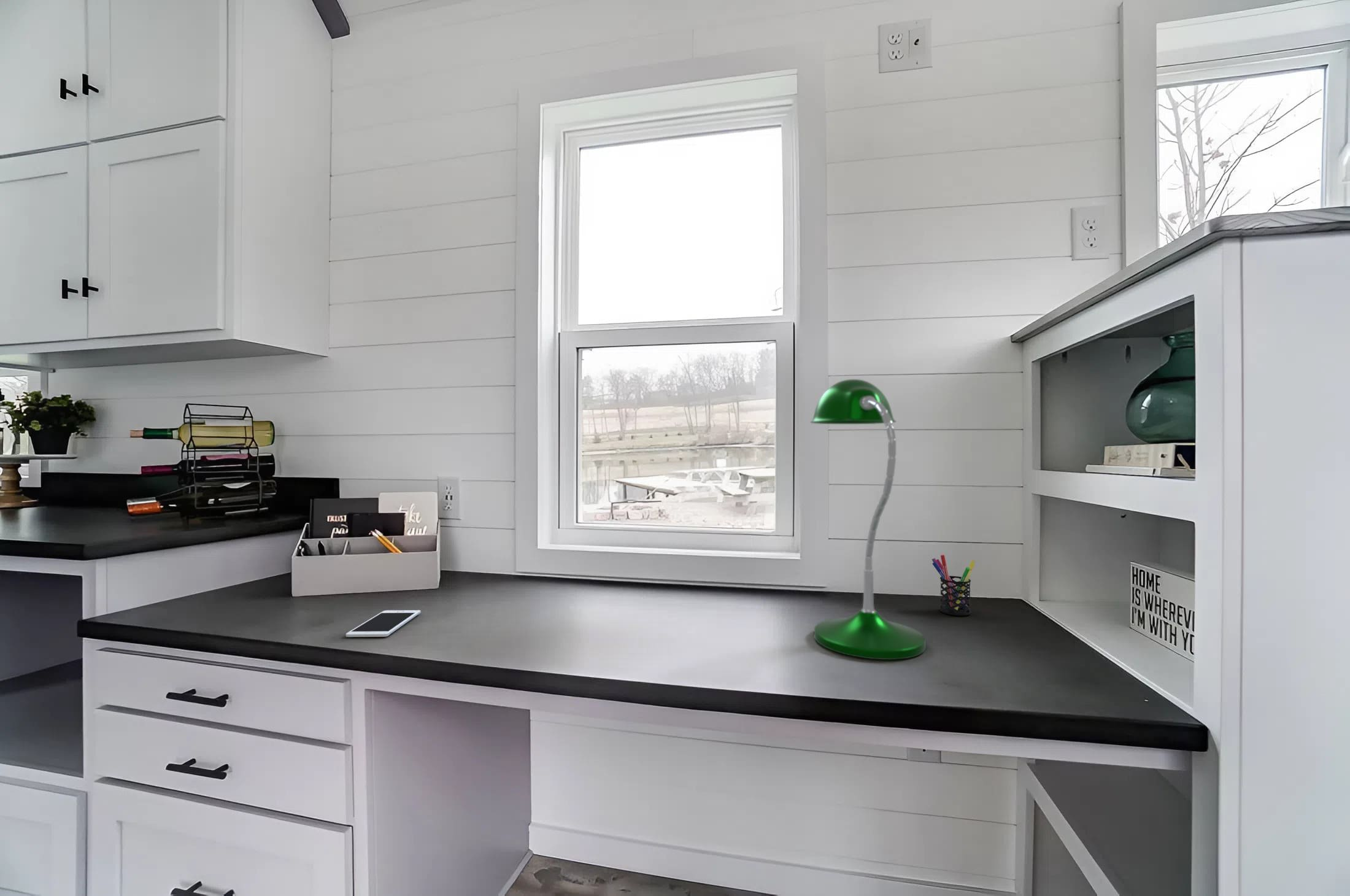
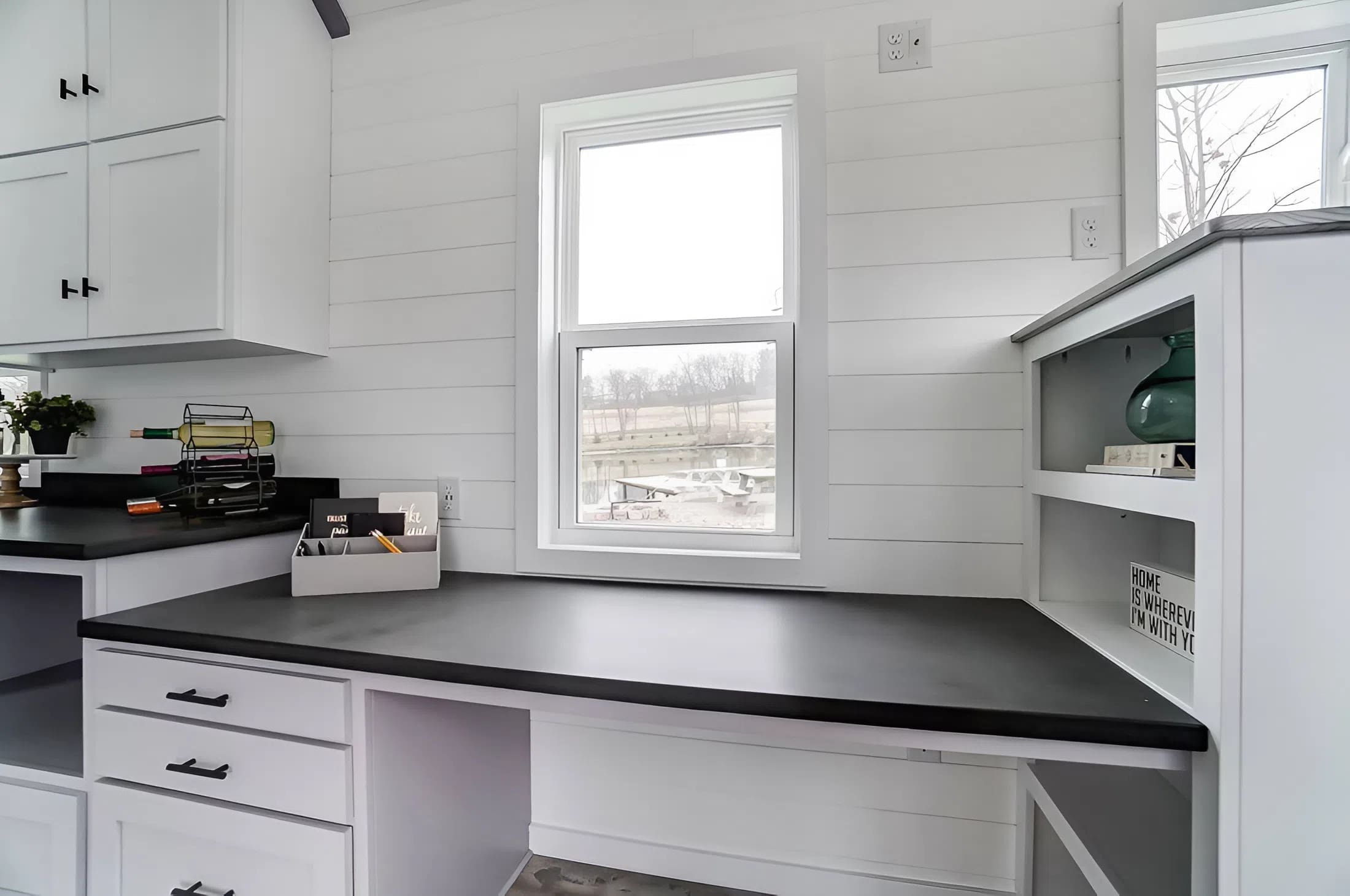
- desk lamp [809,379,927,660]
- pen holder [932,554,976,616]
- cell phone [345,609,421,638]
